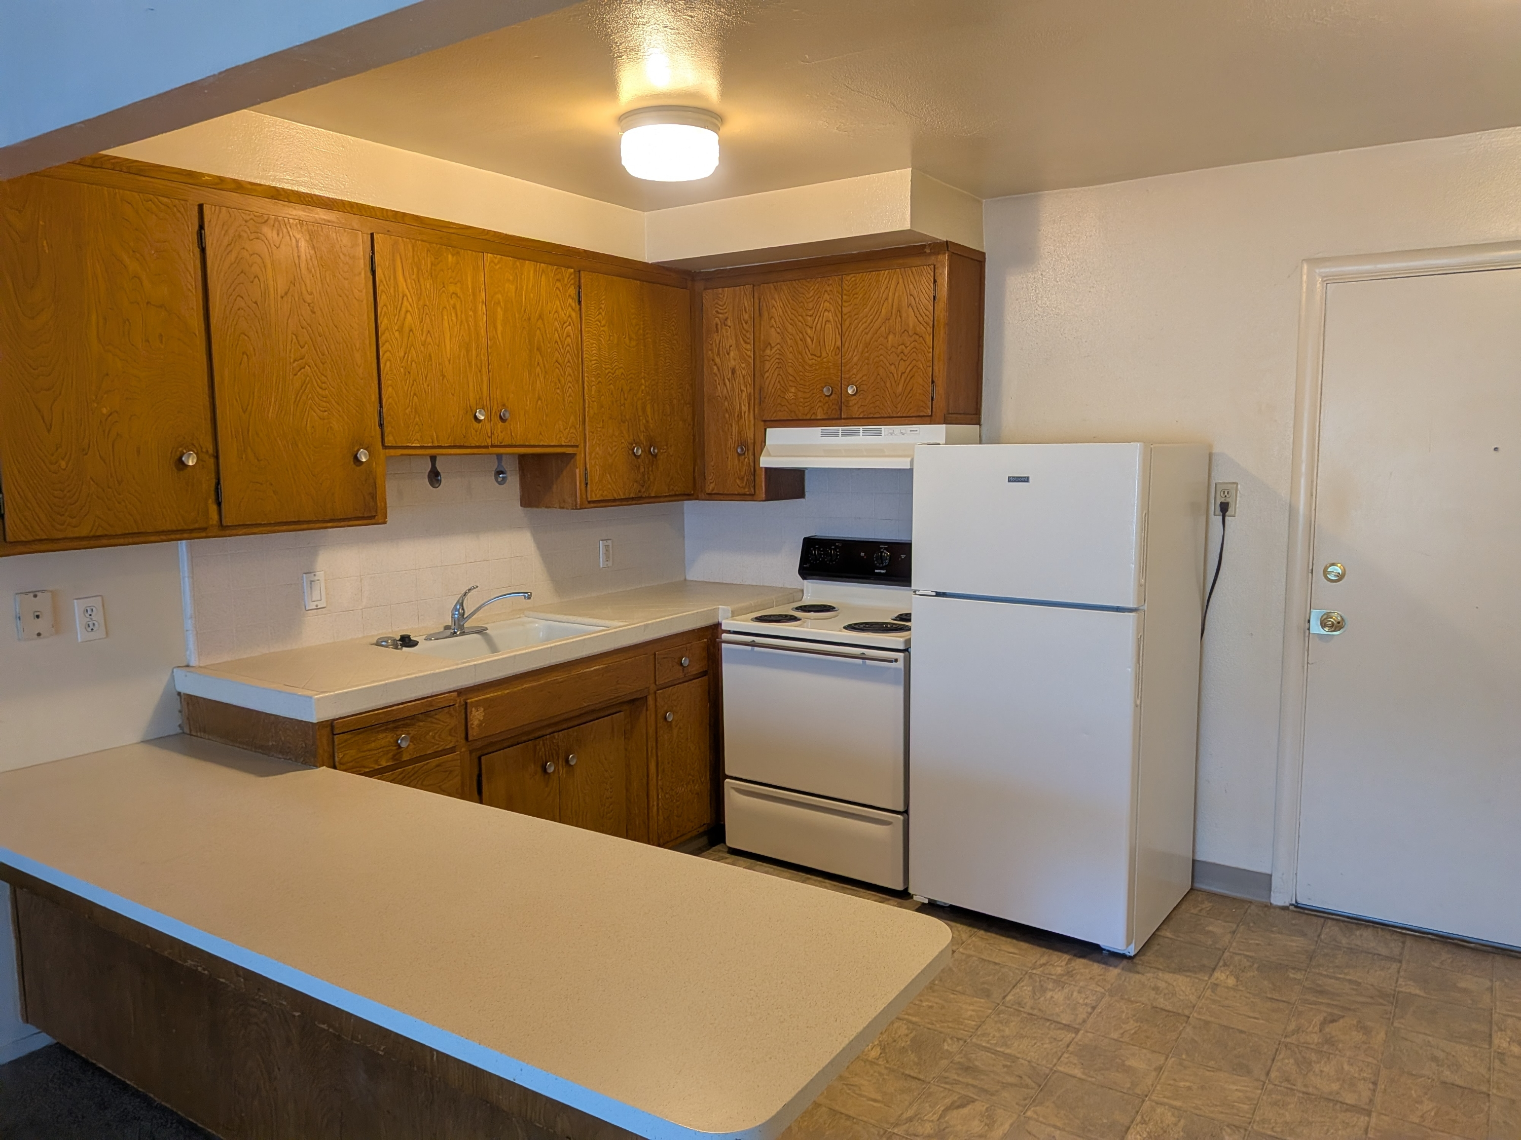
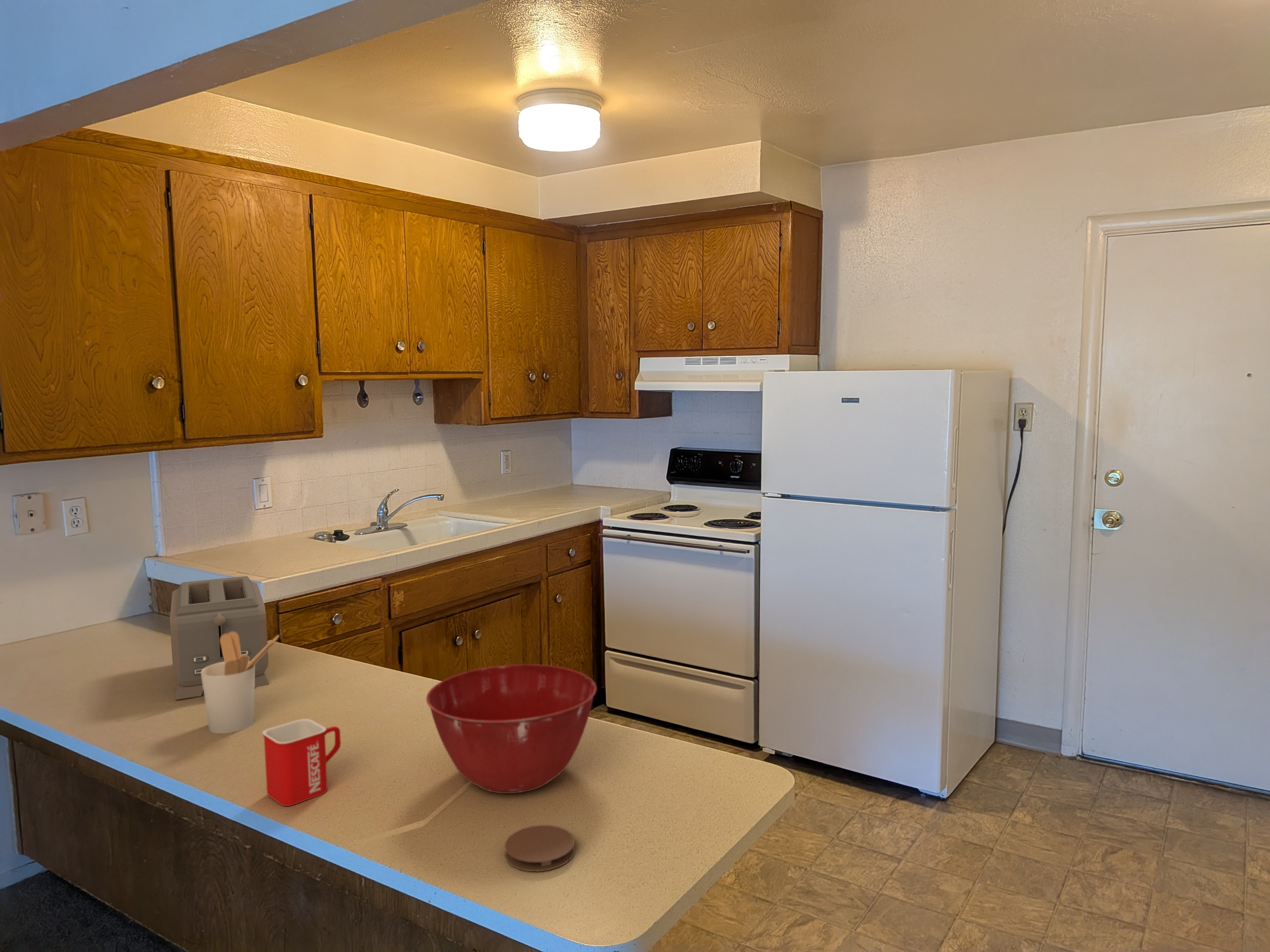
+ utensil holder [201,632,280,734]
+ mixing bowl [426,664,597,794]
+ mug [262,718,341,806]
+ coaster [504,825,575,872]
+ toaster [169,576,270,700]
